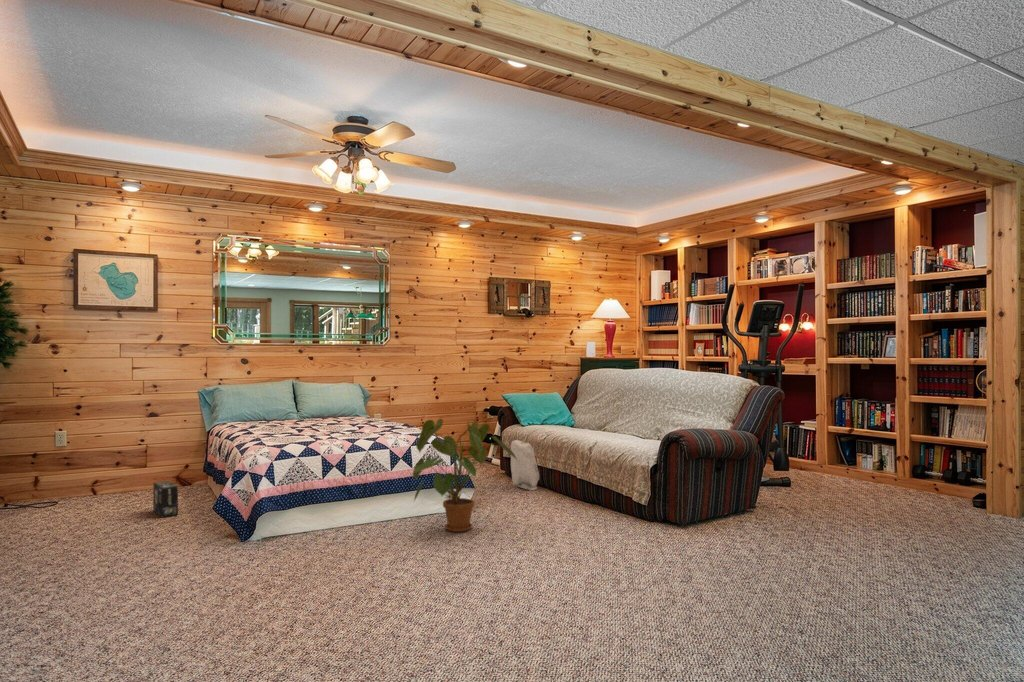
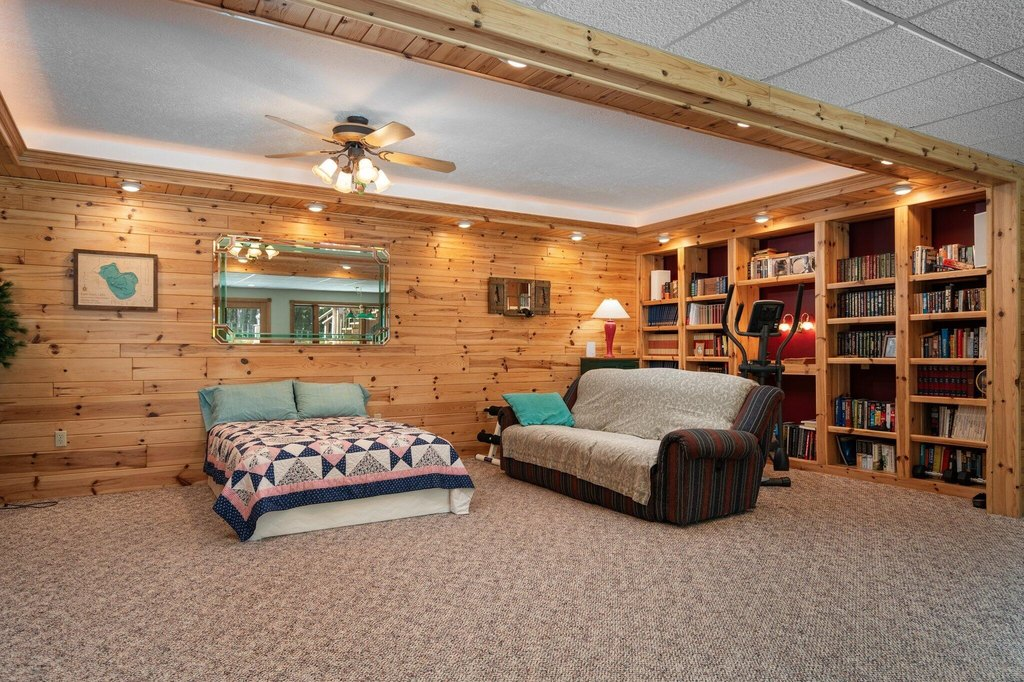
- house plant [409,418,518,533]
- bag [510,439,540,491]
- box [152,480,179,518]
